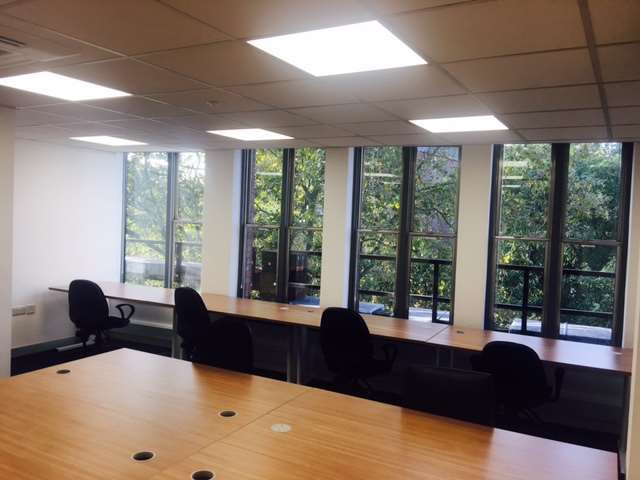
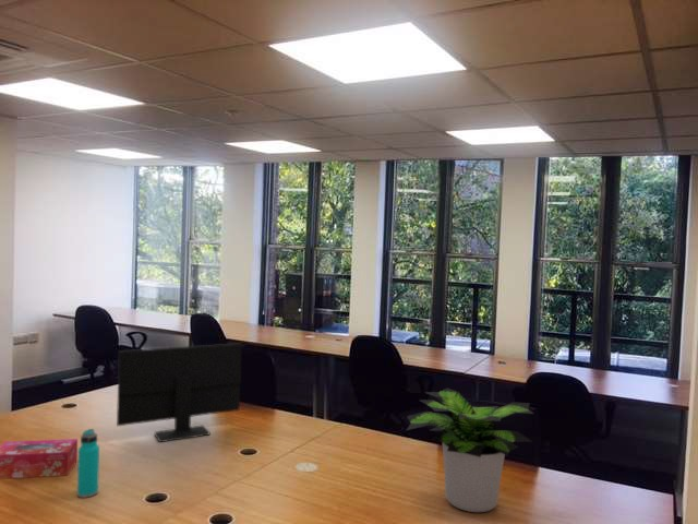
+ tissue box [0,438,79,480]
+ computer monitor [116,342,242,443]
+ potted plant [406,386,534,513]
+ water bottle [76,428,100,499]
